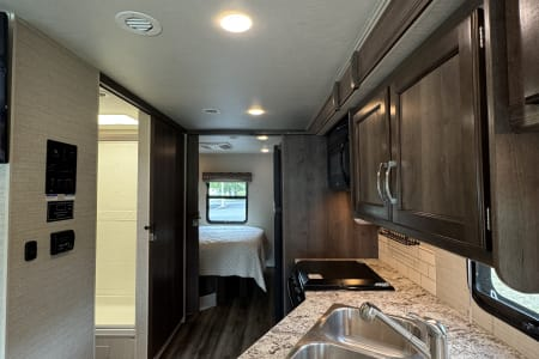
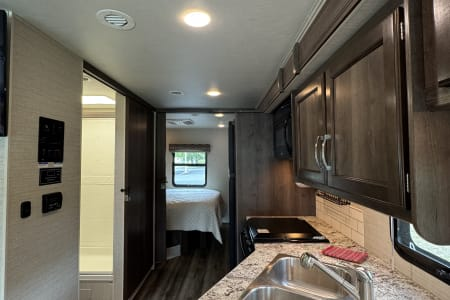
+ dish towel [321,244,369,264]
